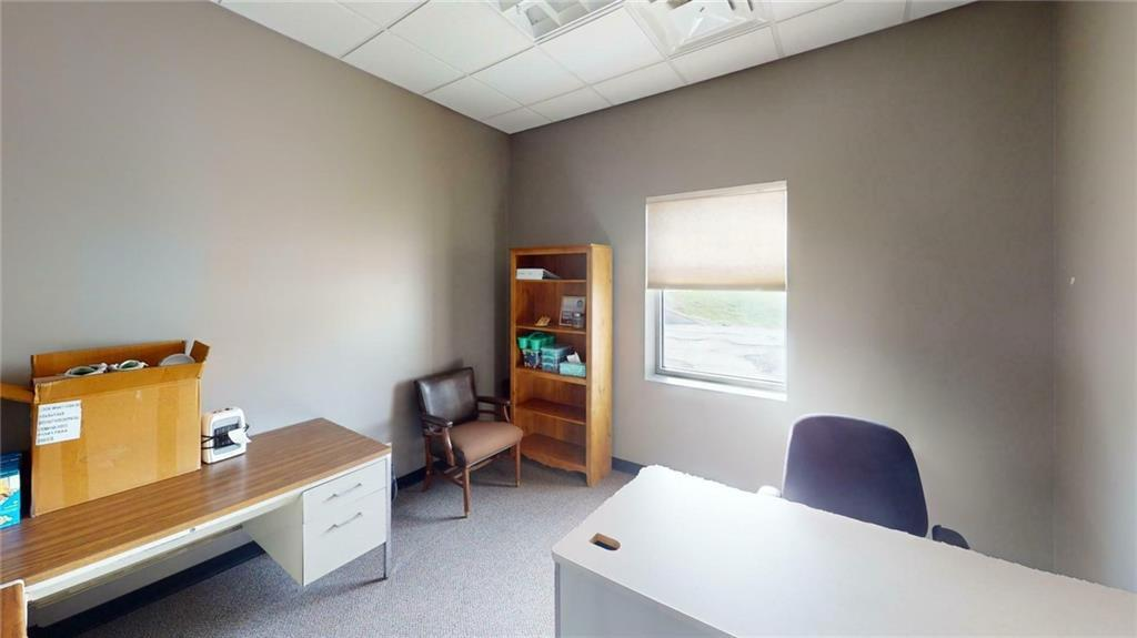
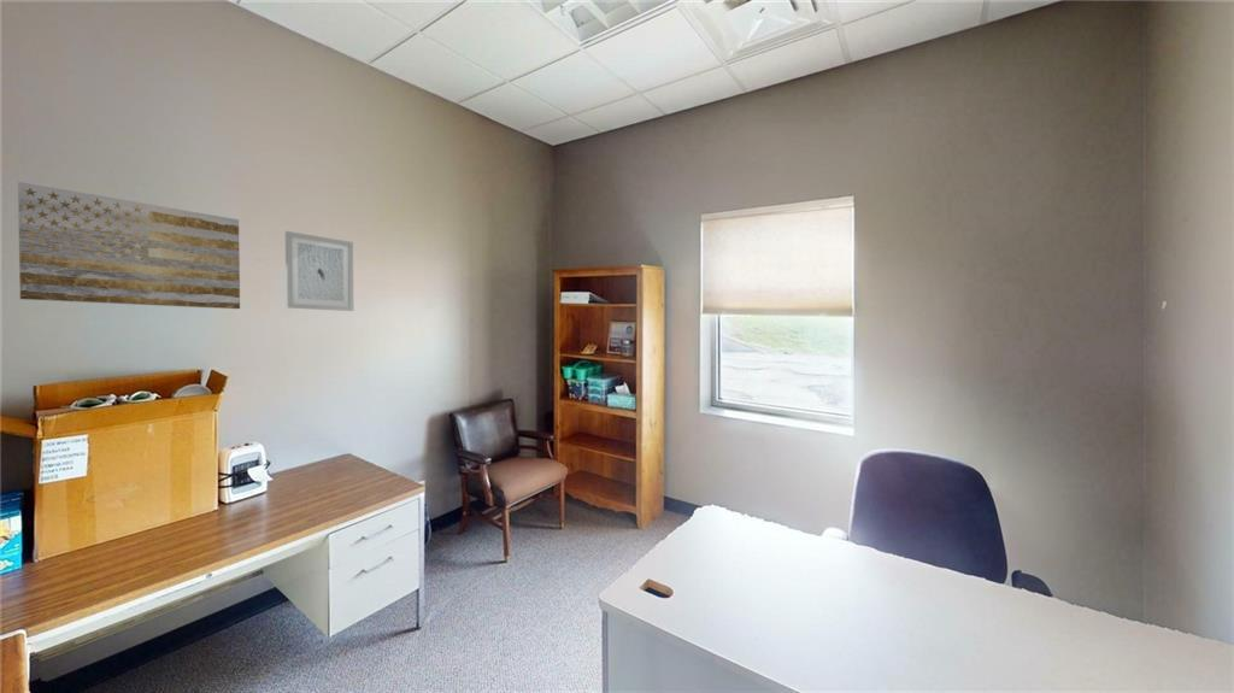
+ wall art [284,230,354,312]
+ wall art [17,181,241,310]
